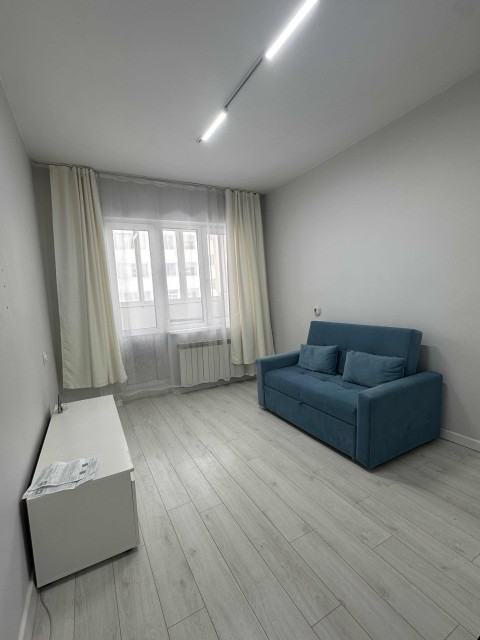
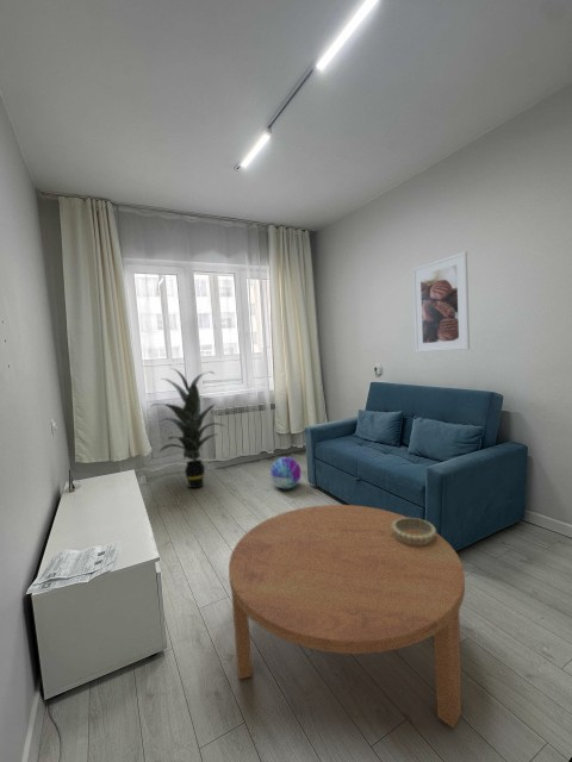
+ decorative bowl [392,517,437,545]
+ coffee table [228,504,466,729]
+ decorative ball [269,456,301,489]
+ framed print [411,250,471,354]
+ indoor plant [148,367,226,489]
